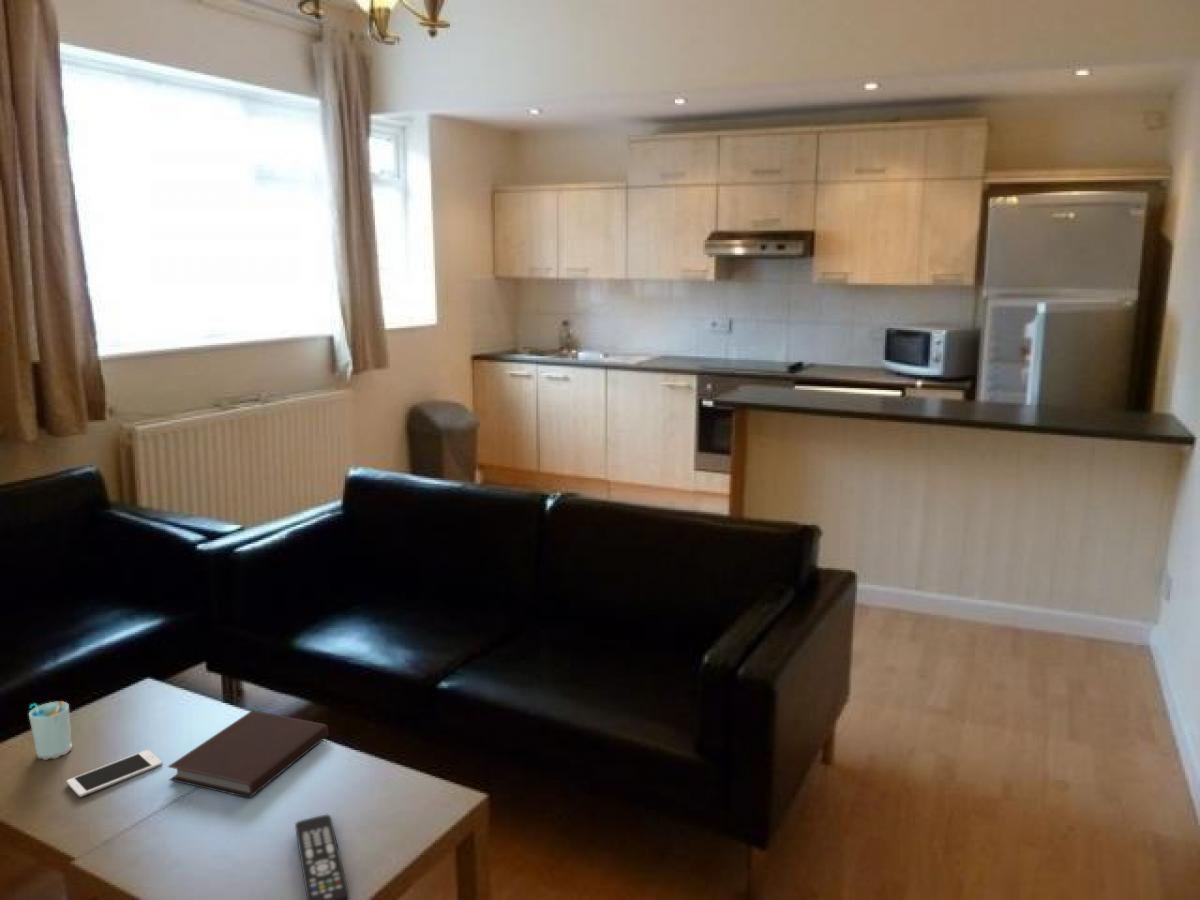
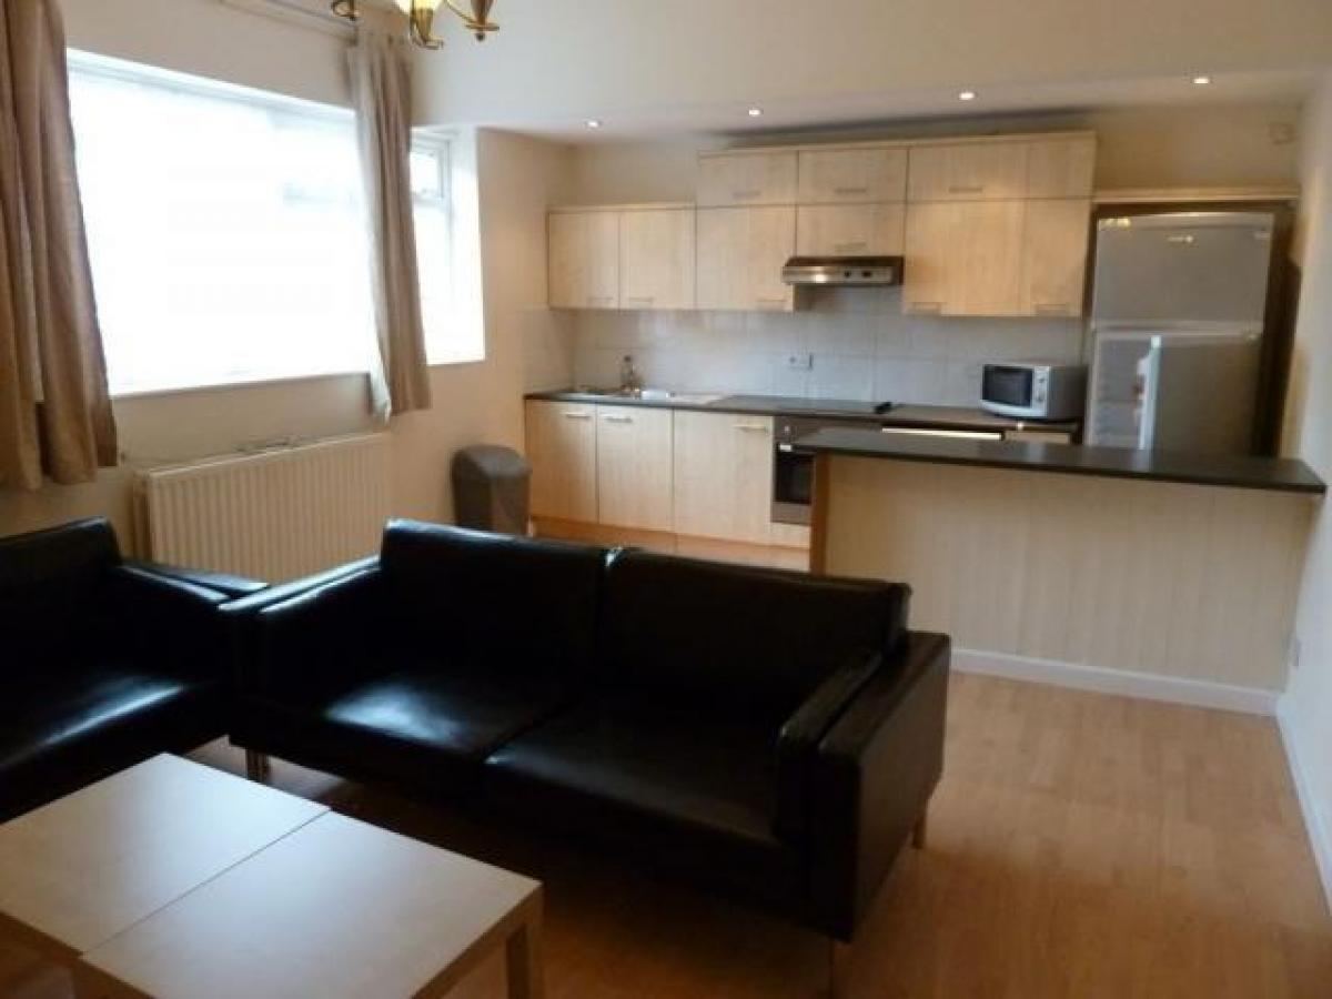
- notebook [167,709,330,799]
- remote control [294,814,350,900]
- cup [28,700,73,761]
- cell phone [66,749,163,798]
